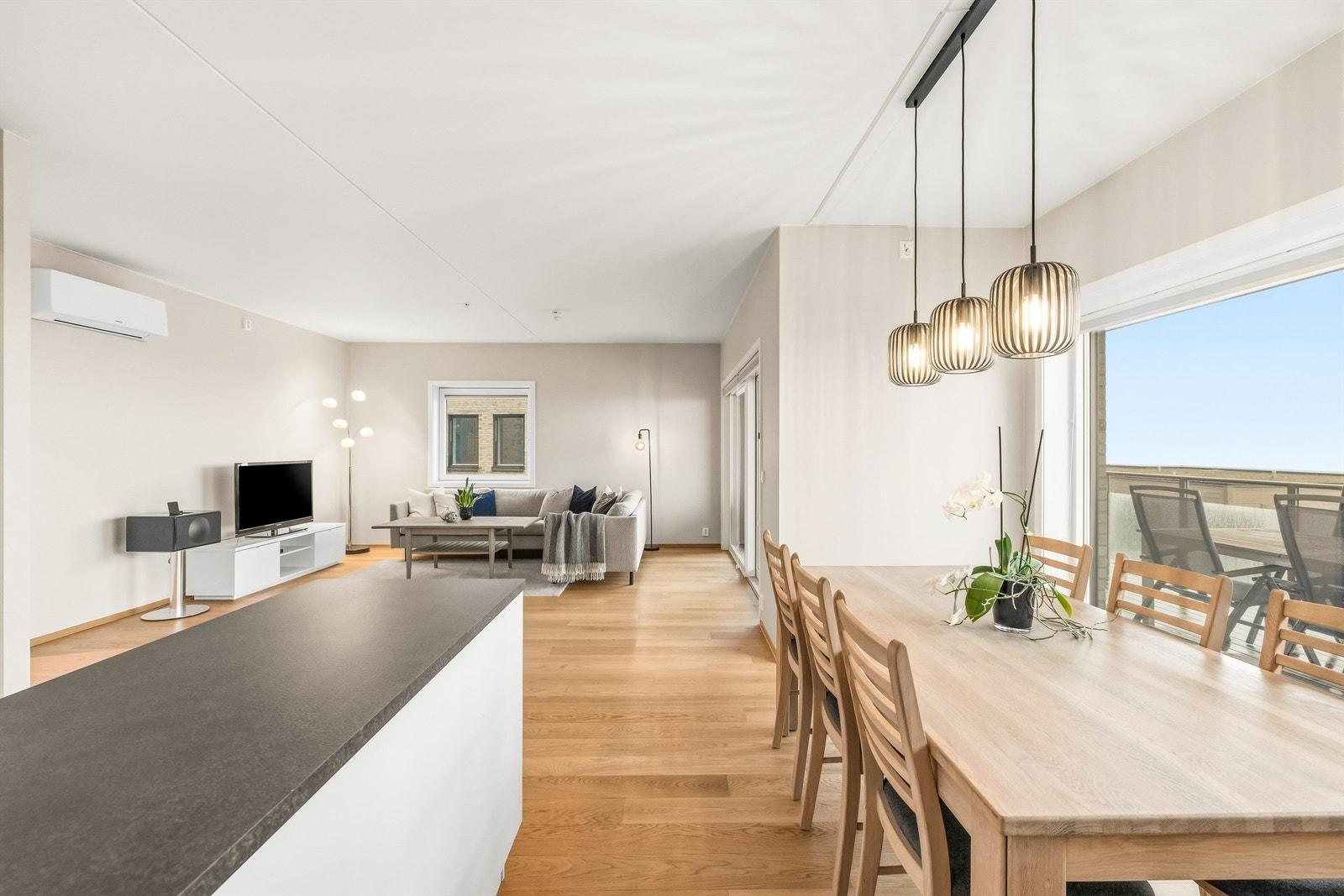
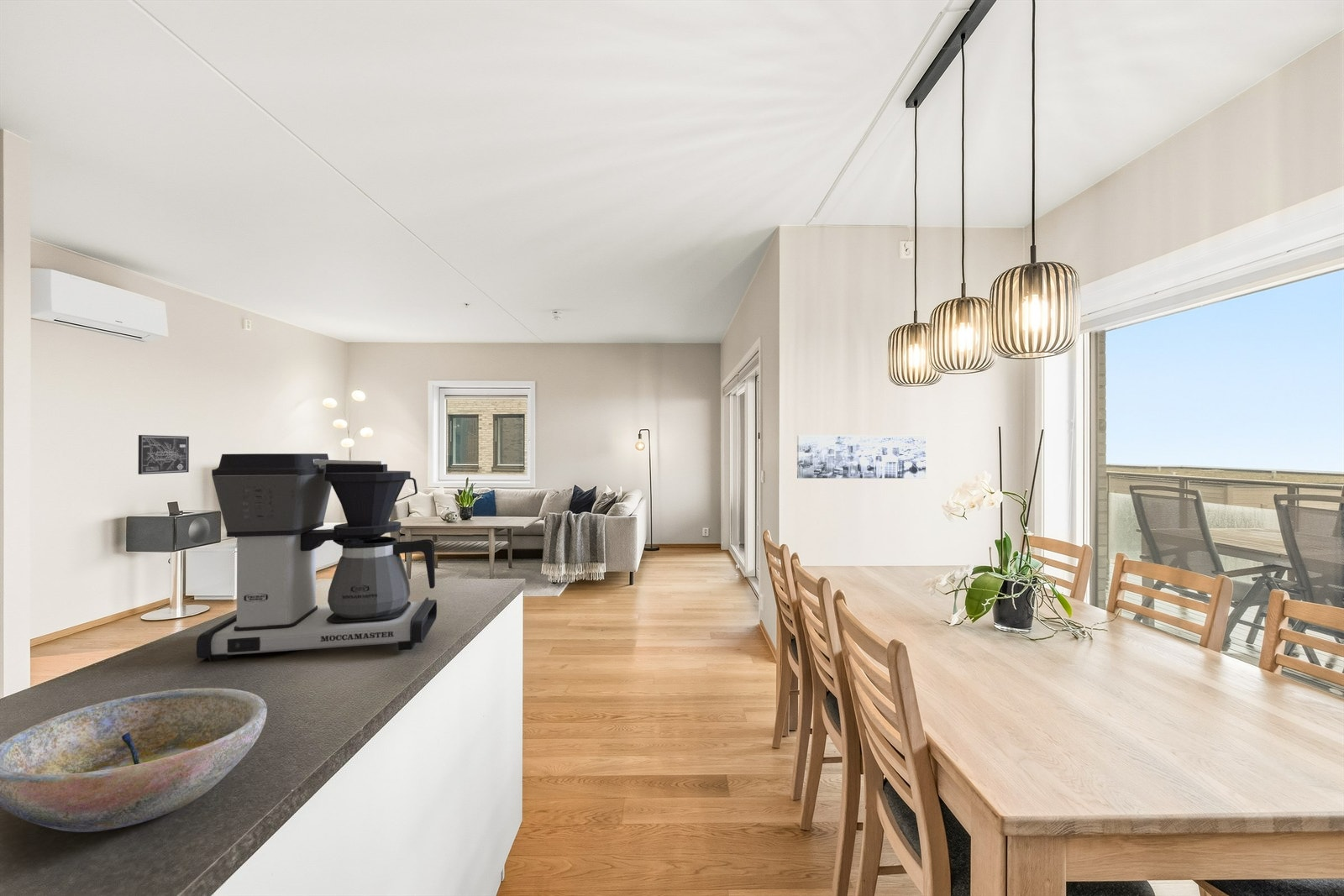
+ wall art [138,434,190,475]
+ coffee maker [196,453,438,663]
+ wall art [796,435,927,479]
+ bowl [0,688,268,833]
